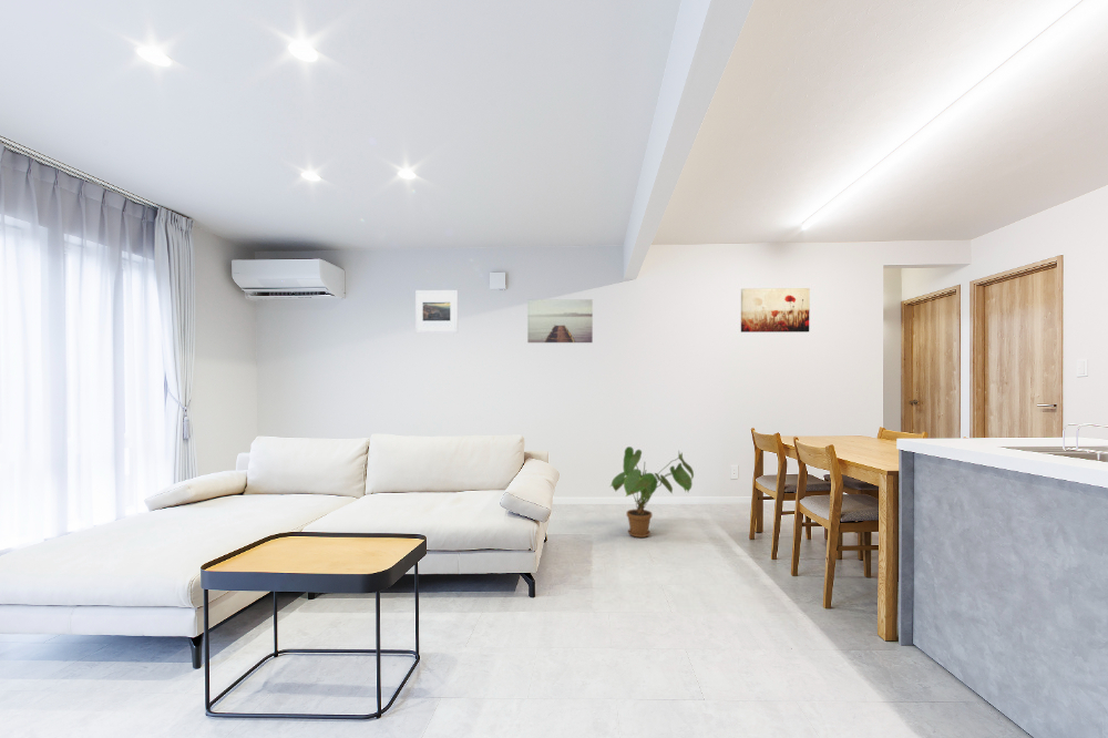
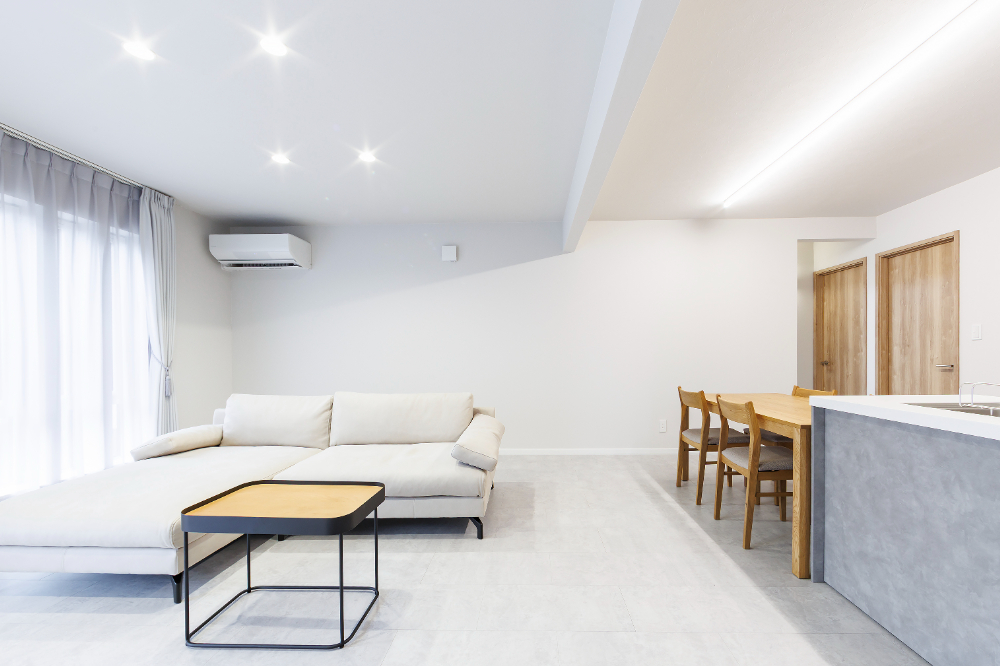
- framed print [414,289,459,334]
- house plant [609,445,695,539]
- wall art [740,287,811,334]
- wall art [526,298,594,344]
